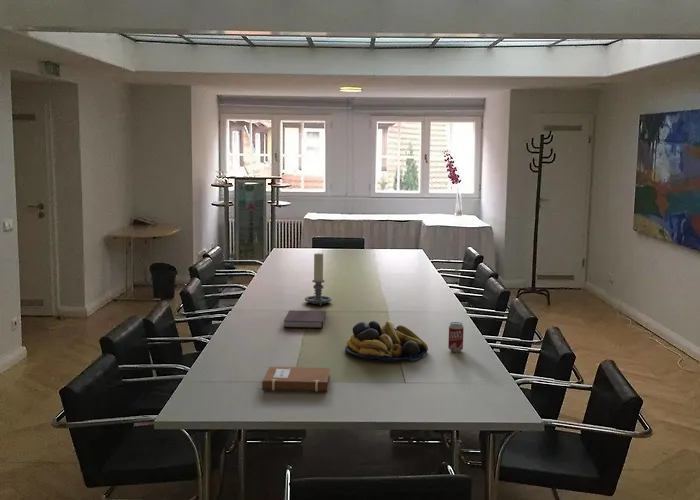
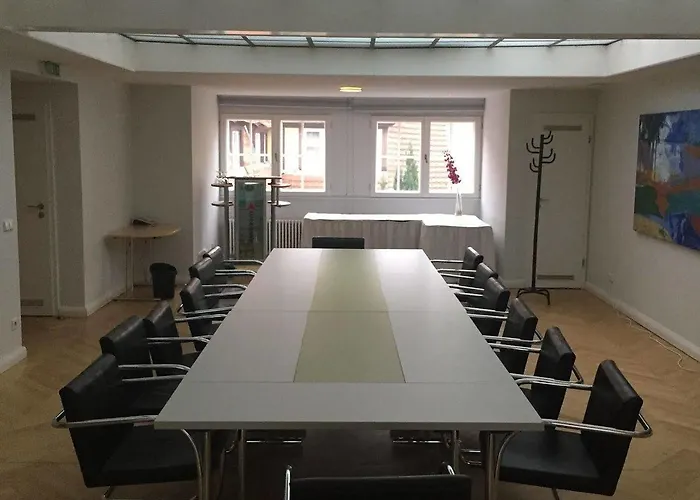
- candle holder [304,252,333,307]
- fruit bowl [344,320,429,362]
- notebook [283,309,327,329]
- notebook [260,366,331,392]
- beverage can [447,321,465,353]
